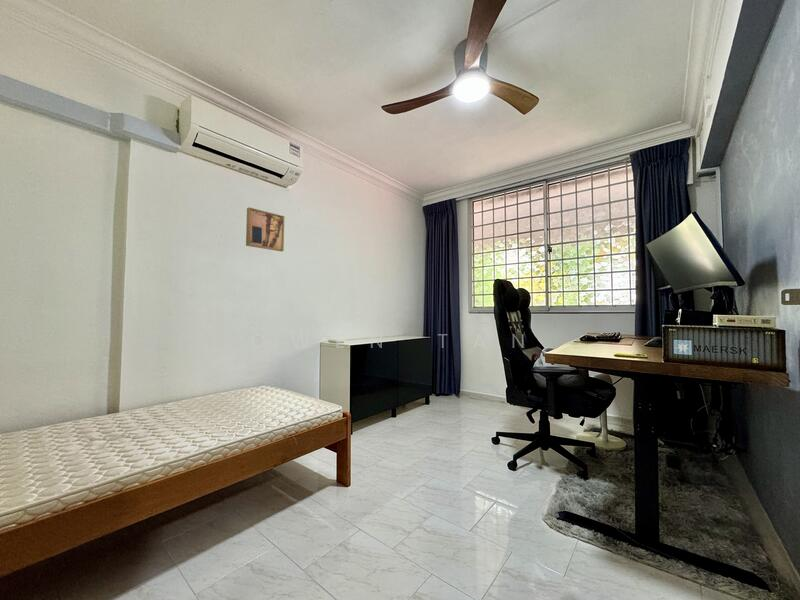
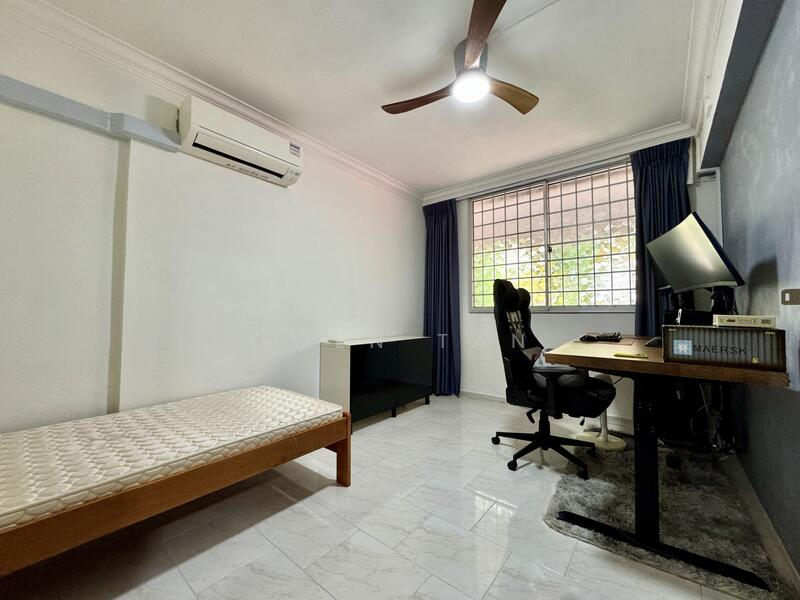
- wall art [245,206,285,252]
